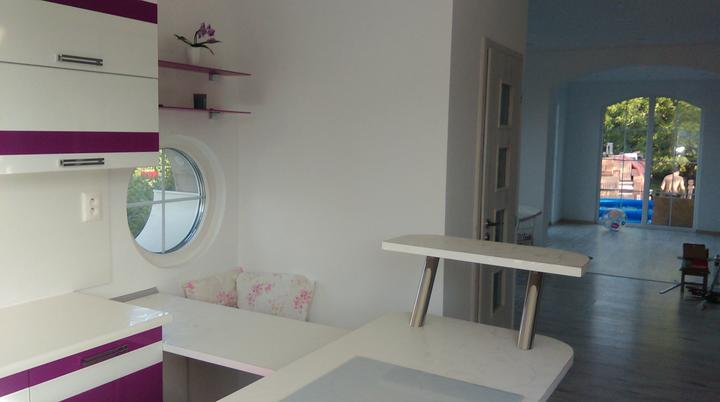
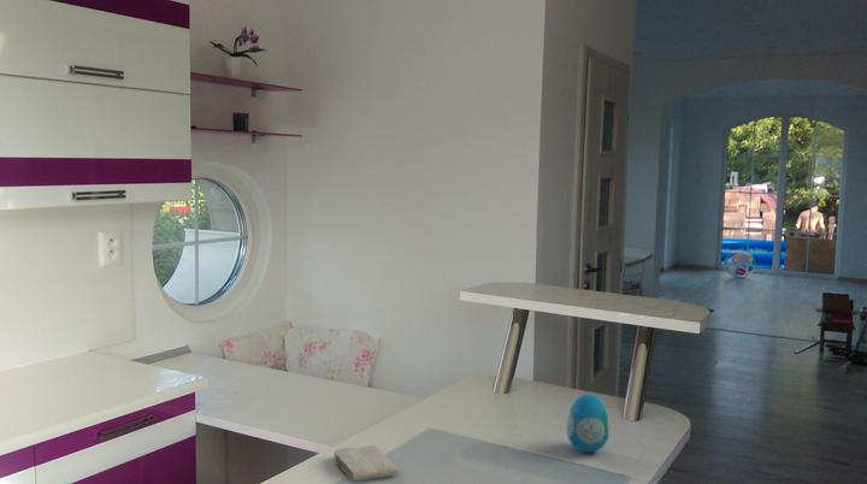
+ decorative egg [566,392,611,453]
+ washcloth [332,444,400,482]
